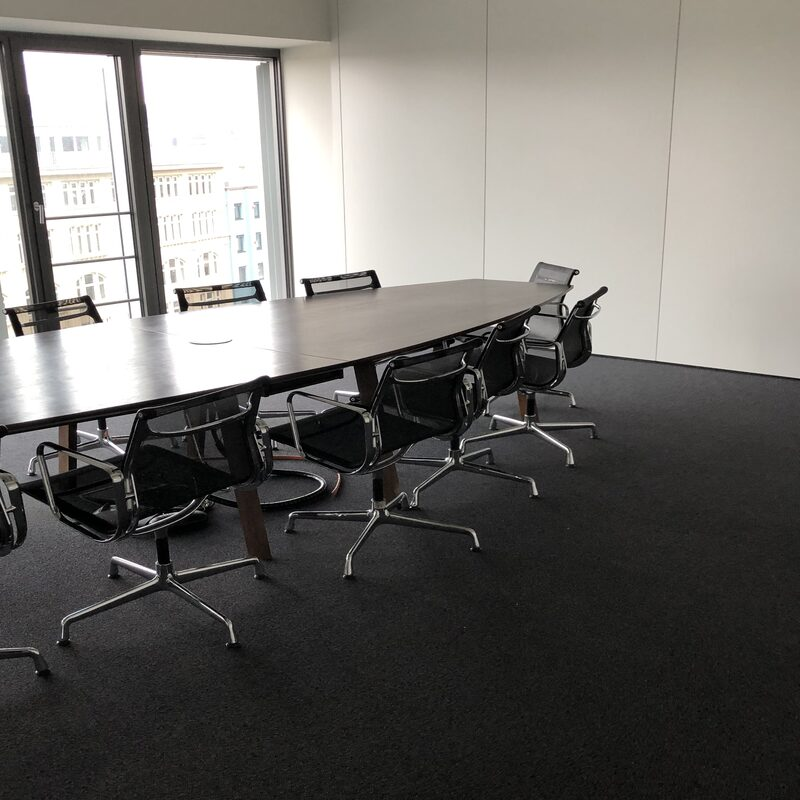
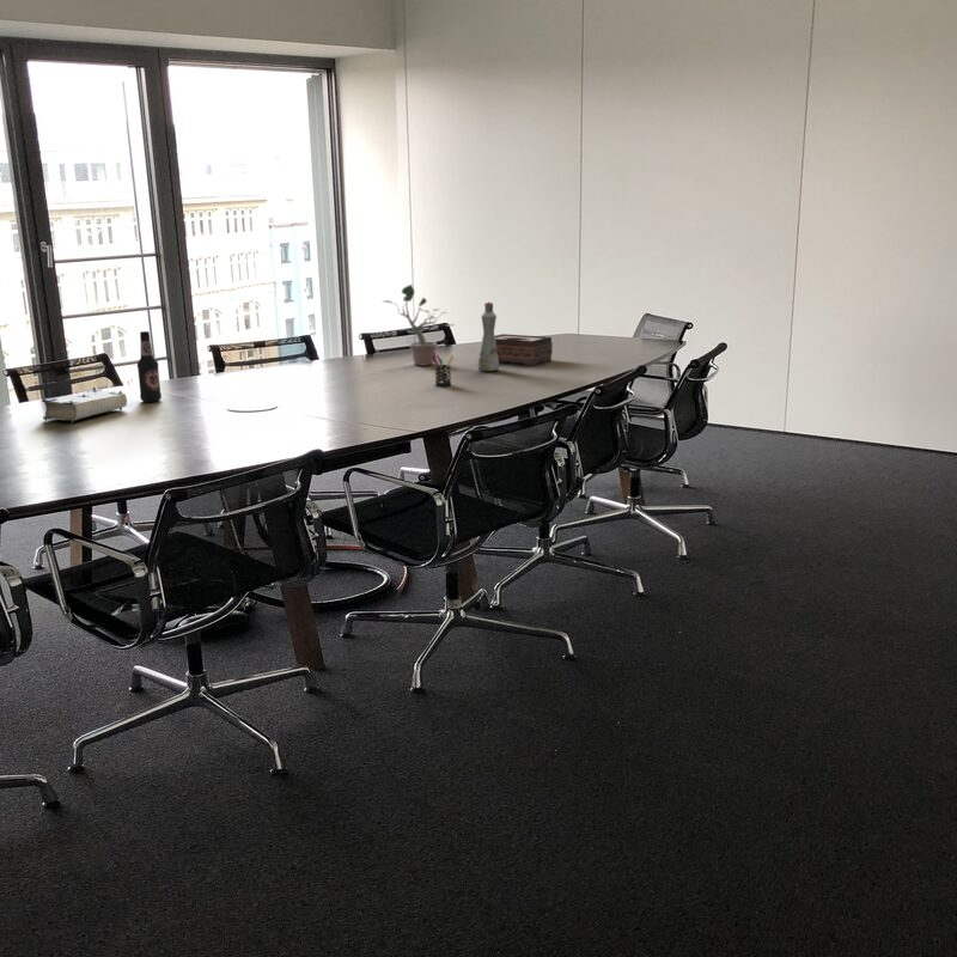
+ potted plant [380,284,455,366]
+ bottle [477,300,500,373]
+ tissue box [494,333,554,366]
+ pen holder [432,352,455,388]
+ bottle [136,330,163,403]
+ book [41,386,128,423]
